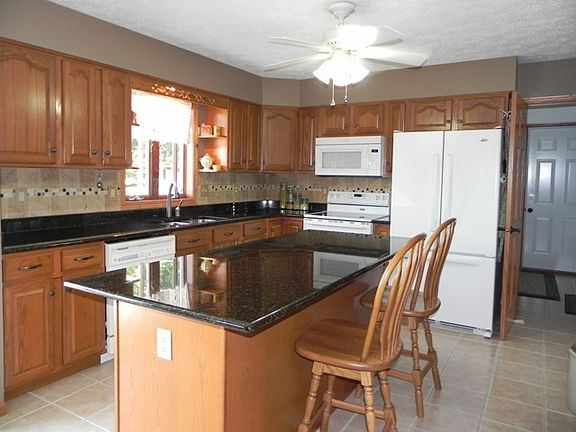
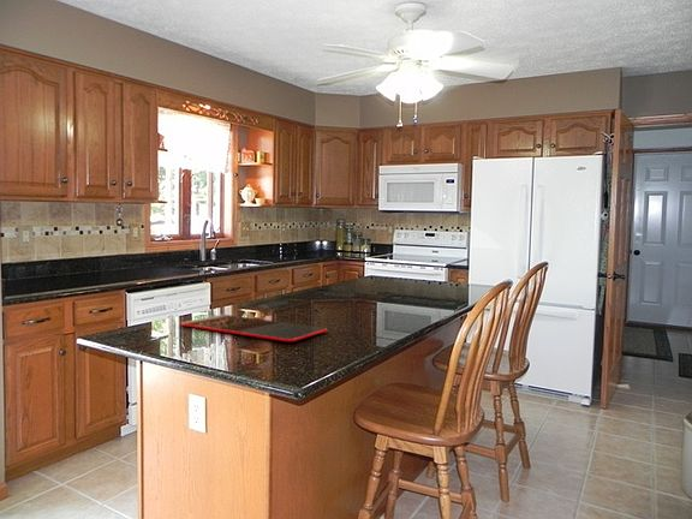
+ cutting board [180,314,328,342]
